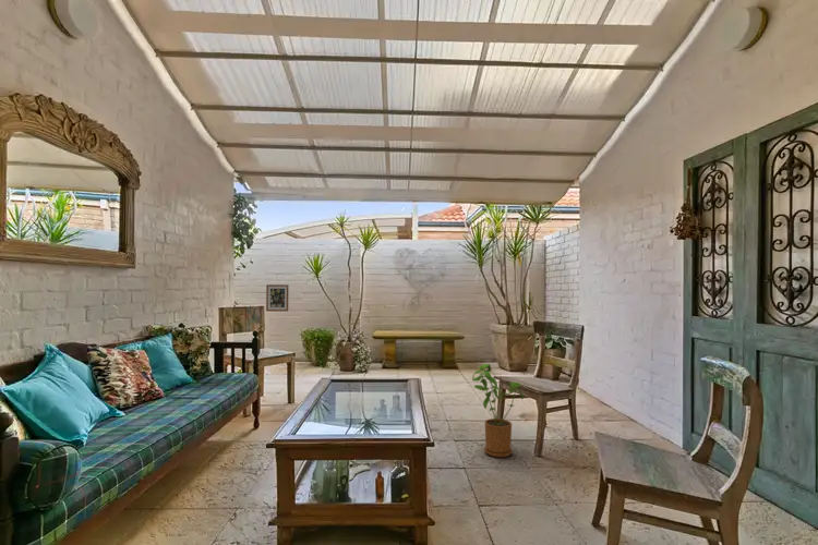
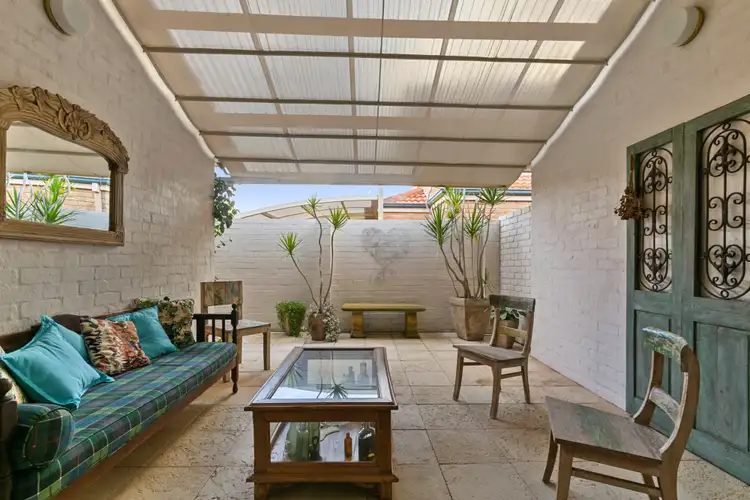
- house plant [471,363,525,458]
- wall art [265,283,290,313]
